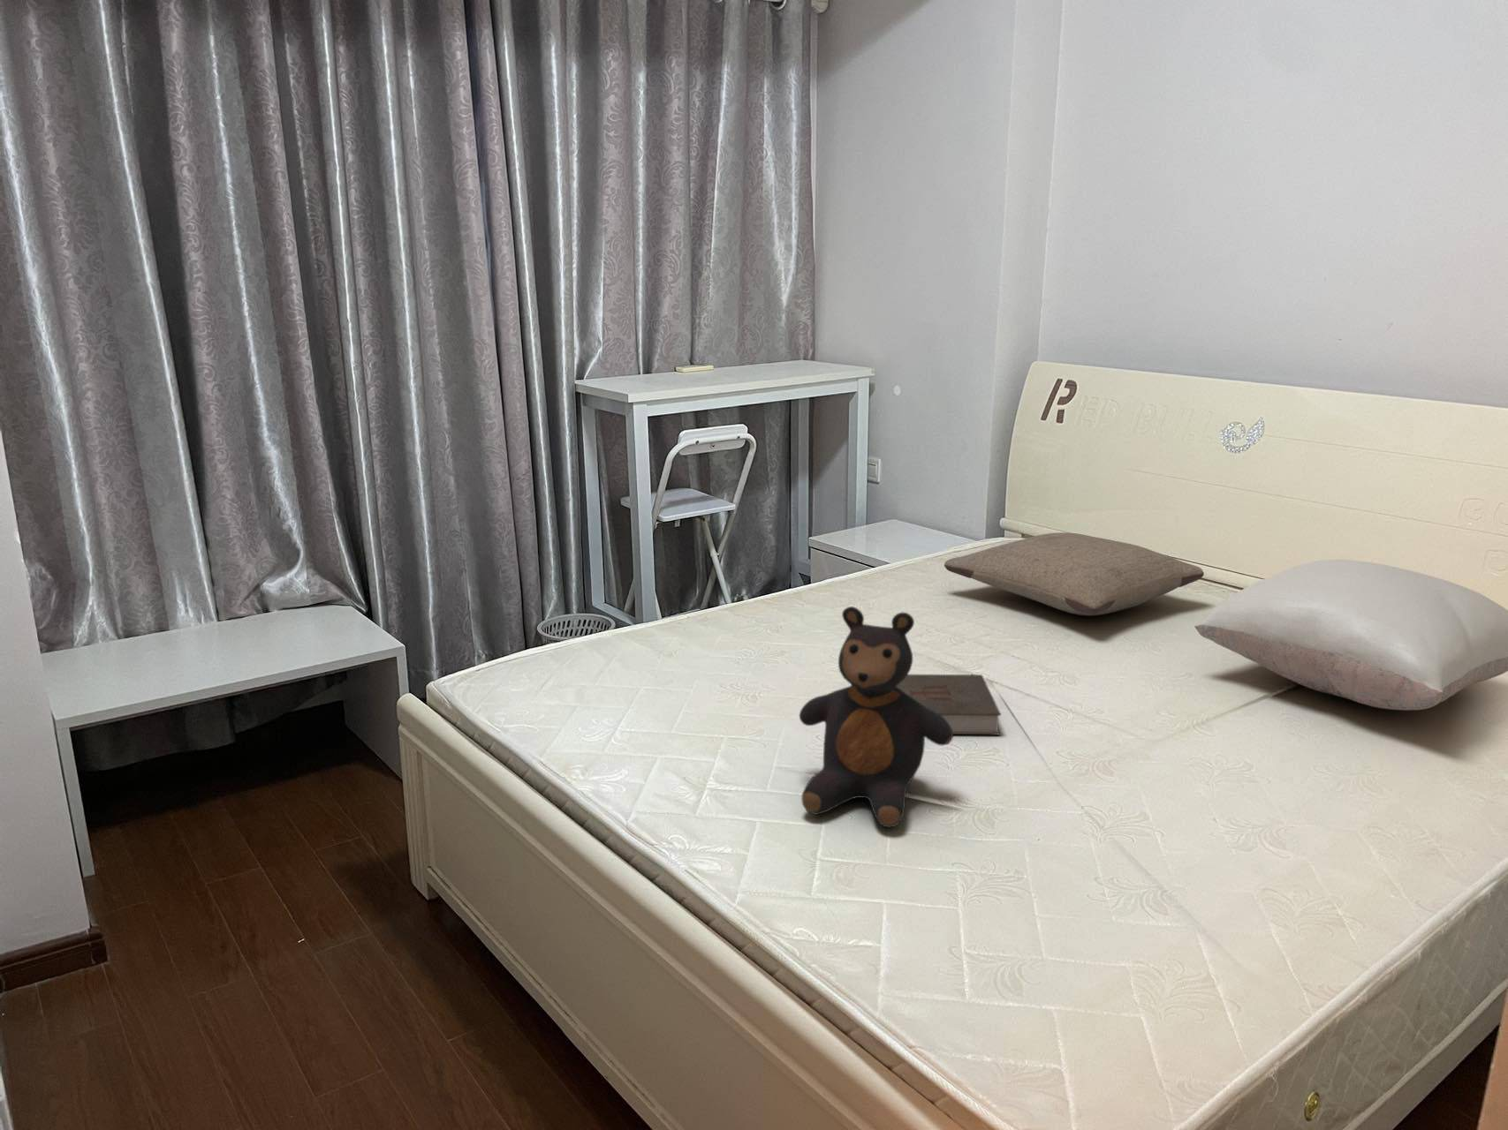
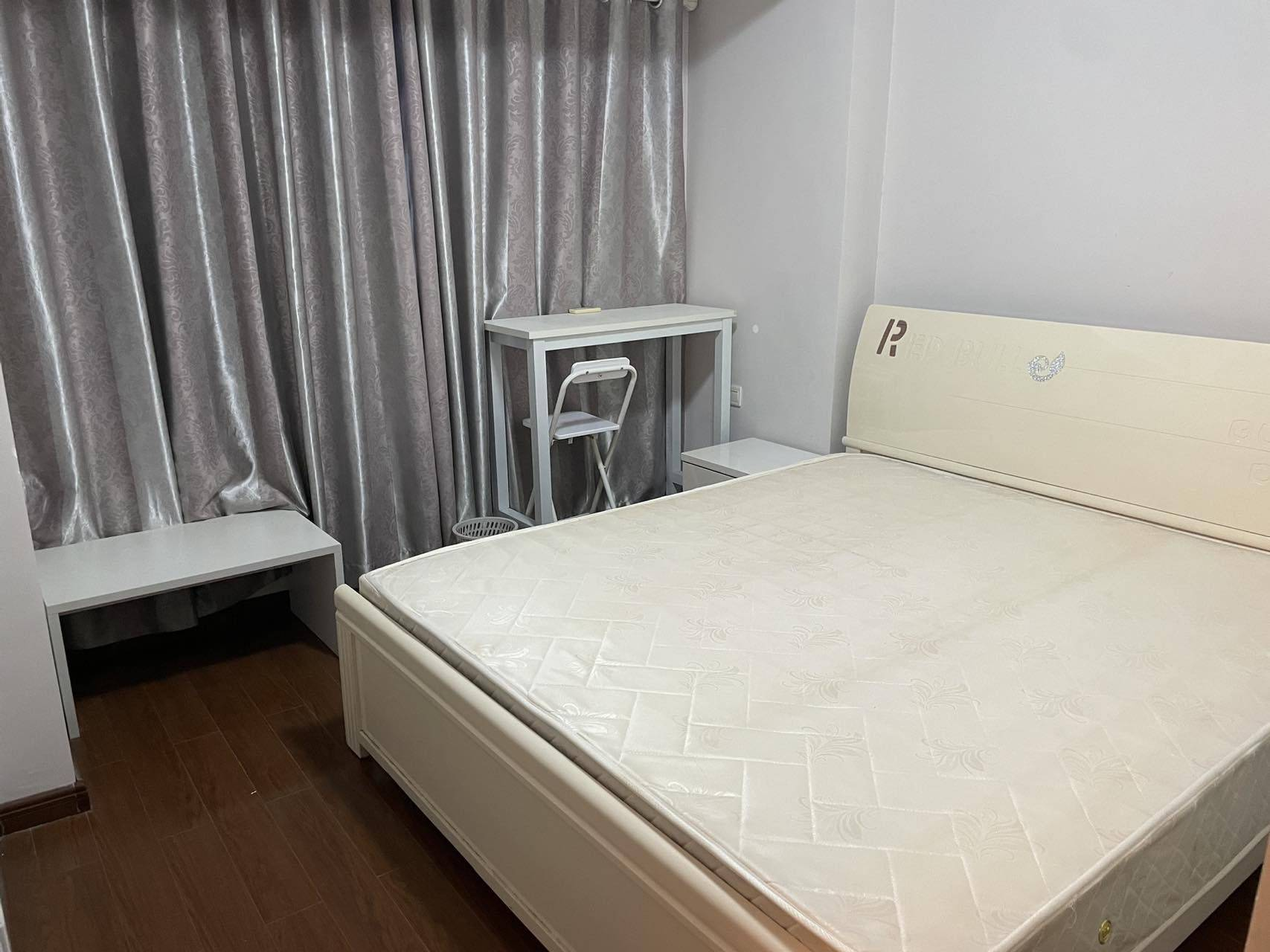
- book [850,673,1002,736]
- pillow [944,532,1205,616]
- pillow [1193,559,1508,711]
- teddy bear [799,605,955,829]
